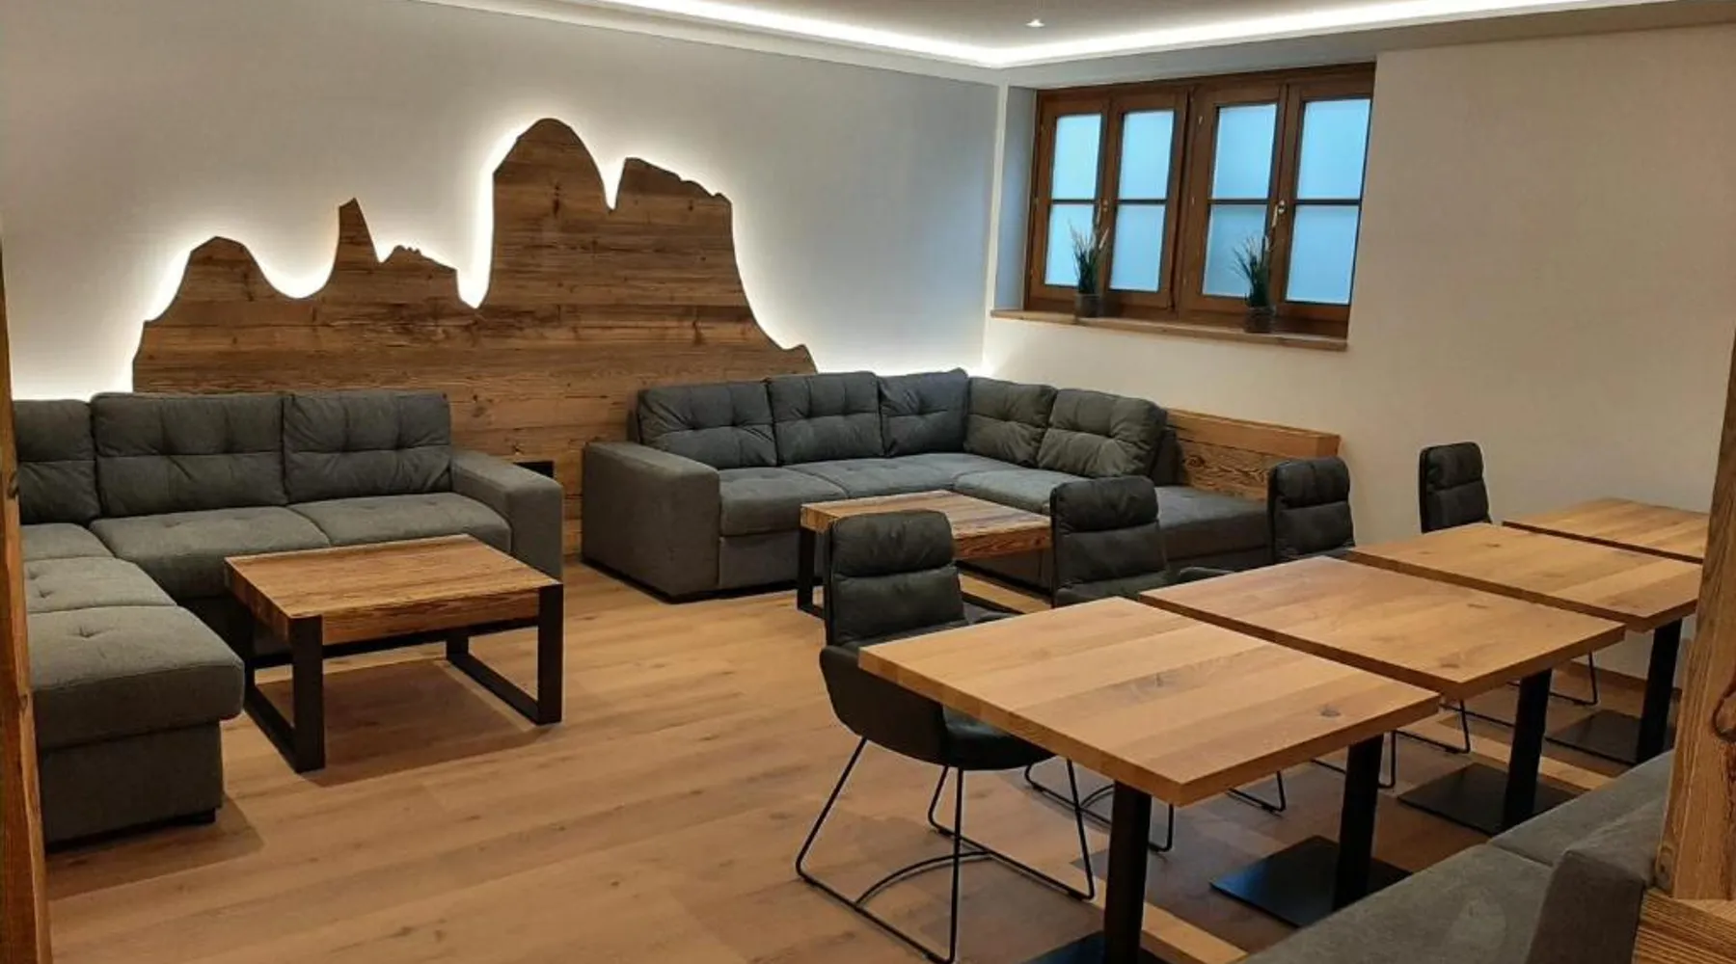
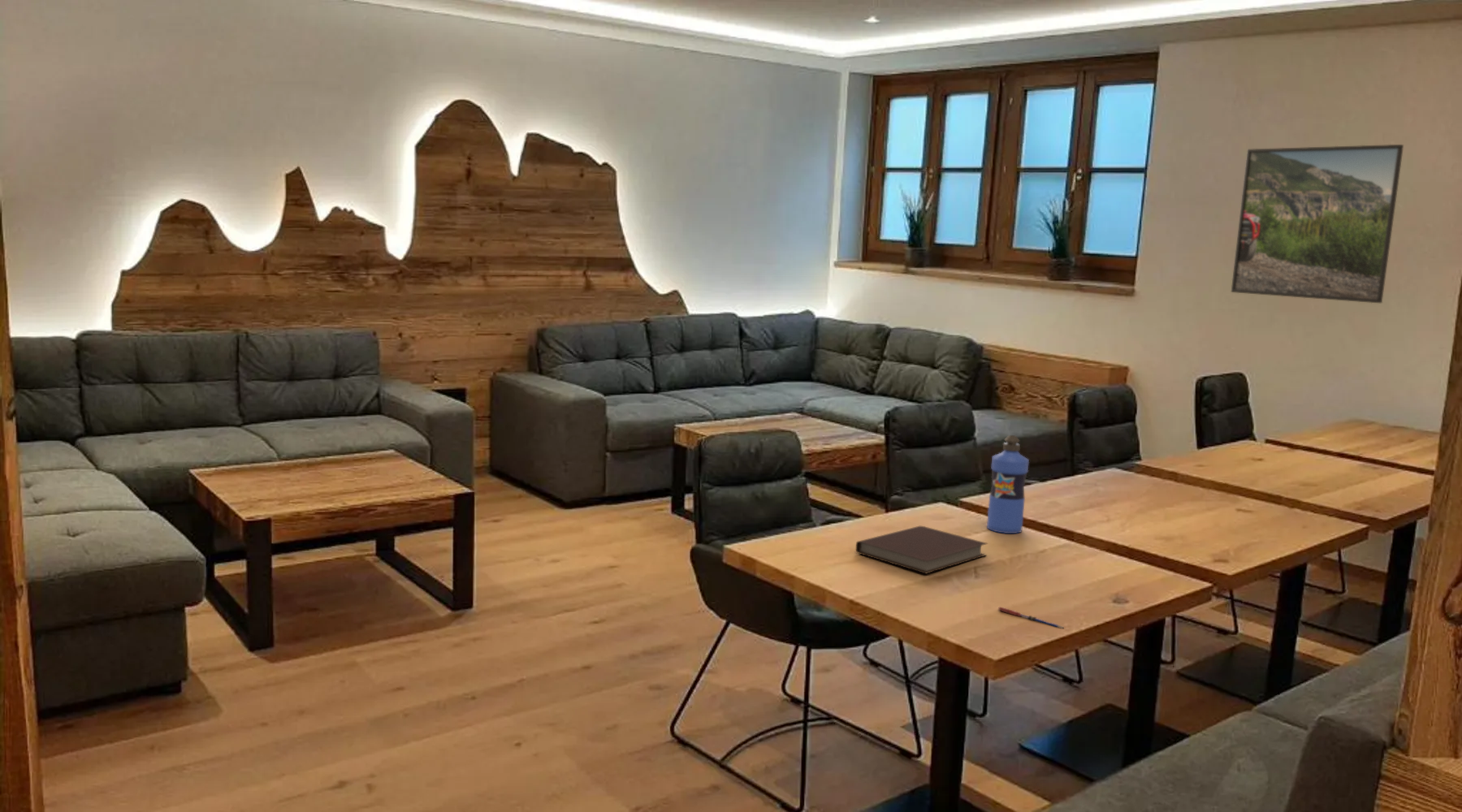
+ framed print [1231,144,1404,304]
+ notebook [855,525,988,575]
+ water bottle [986,434,1030,534]
+ pen [997,607,1065,629]
